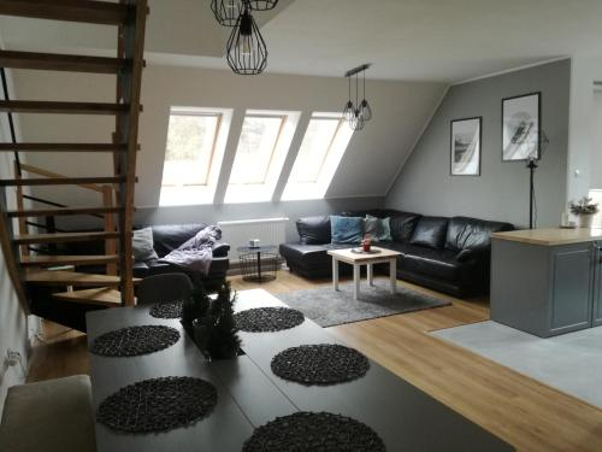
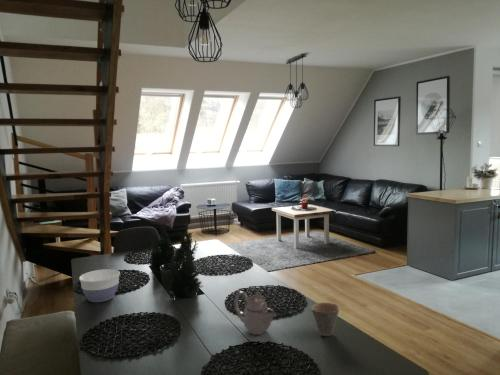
+ cup [310,302,340,337]
+ bowl [78,268,121,303]
+ teapot [234,290,277,336]
